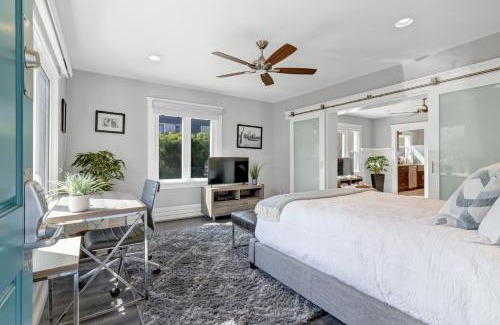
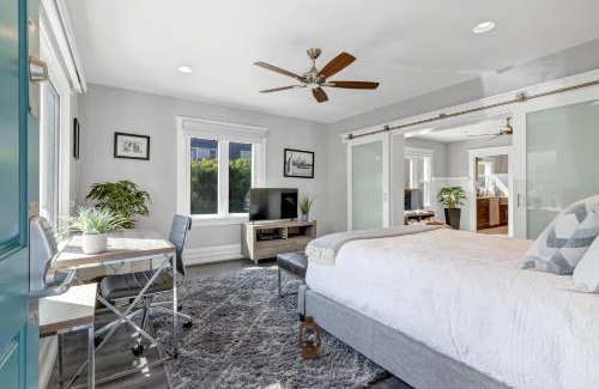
+ lantern [297,311,322,359]
